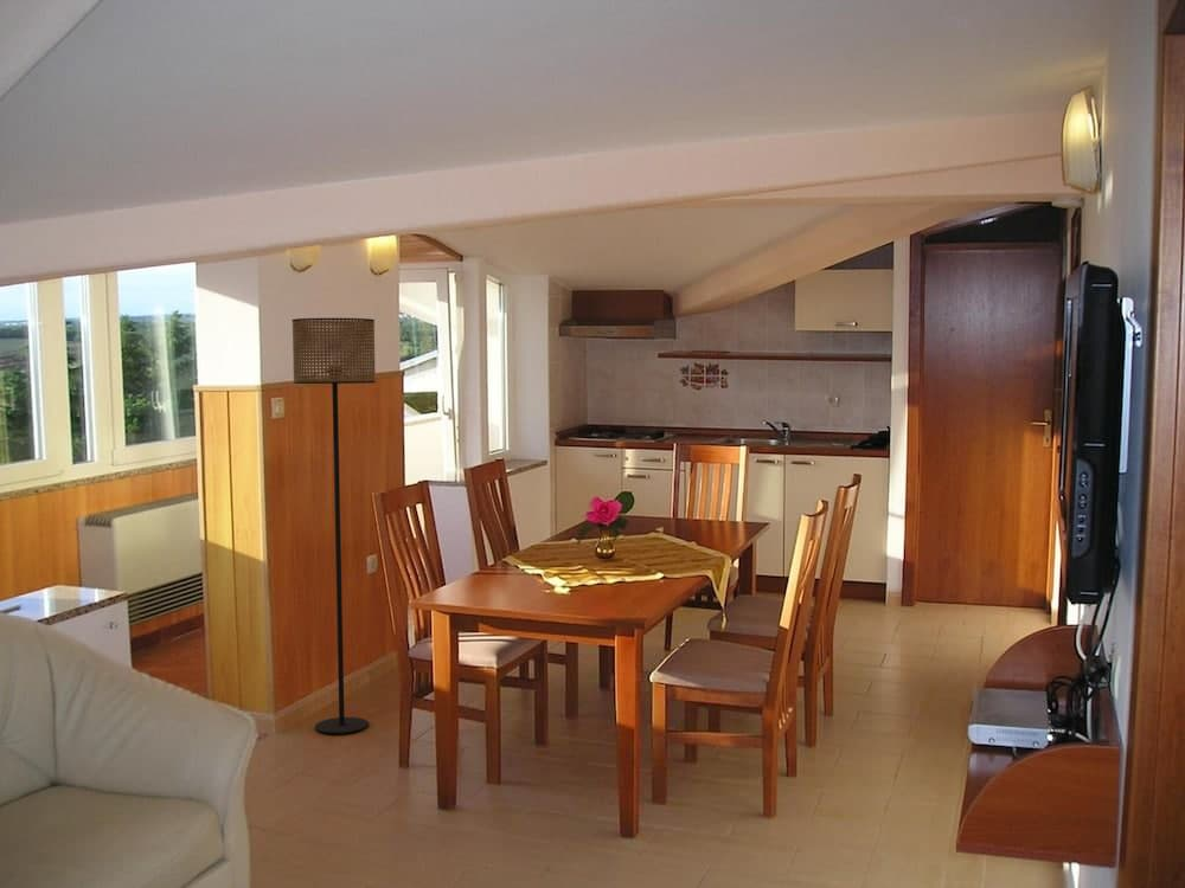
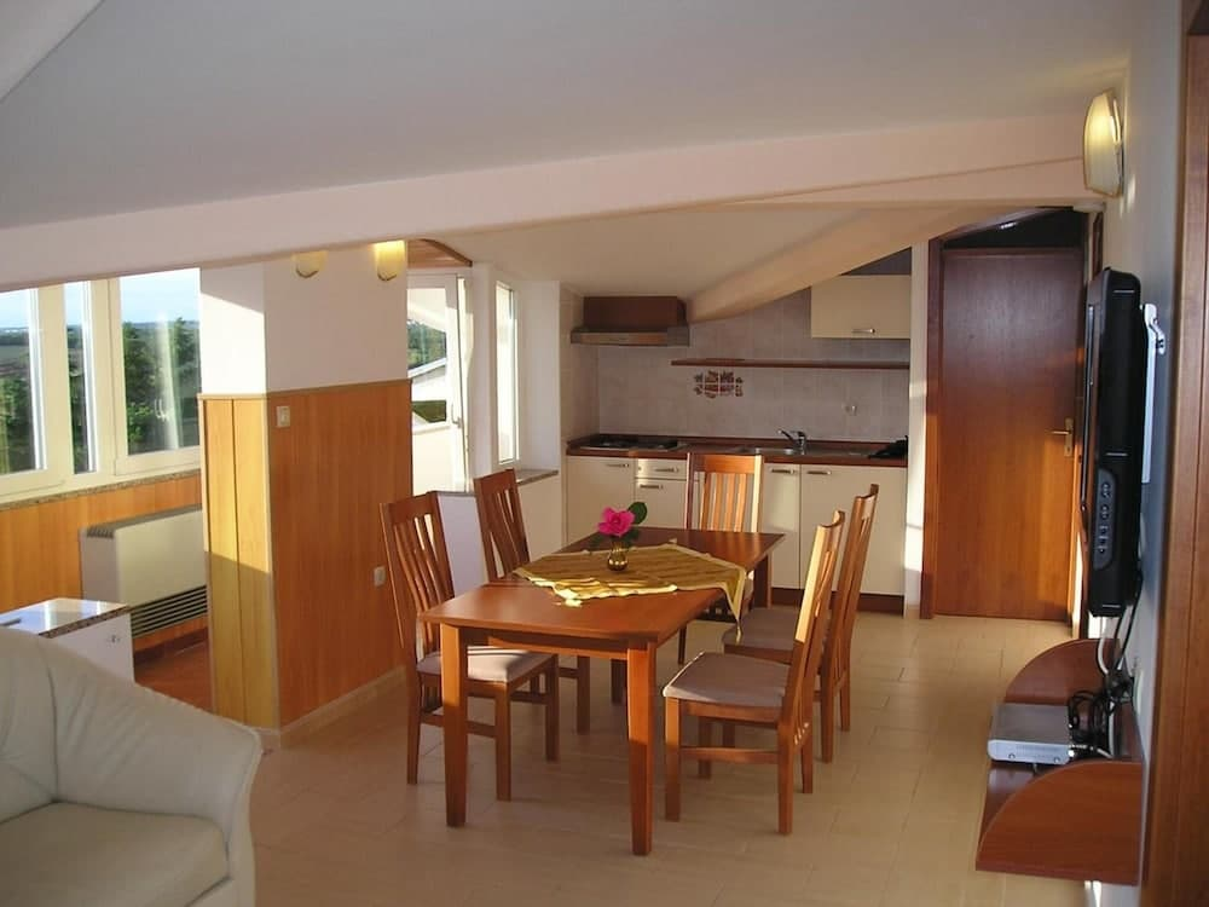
- floor lamp [290,317,377,735]
